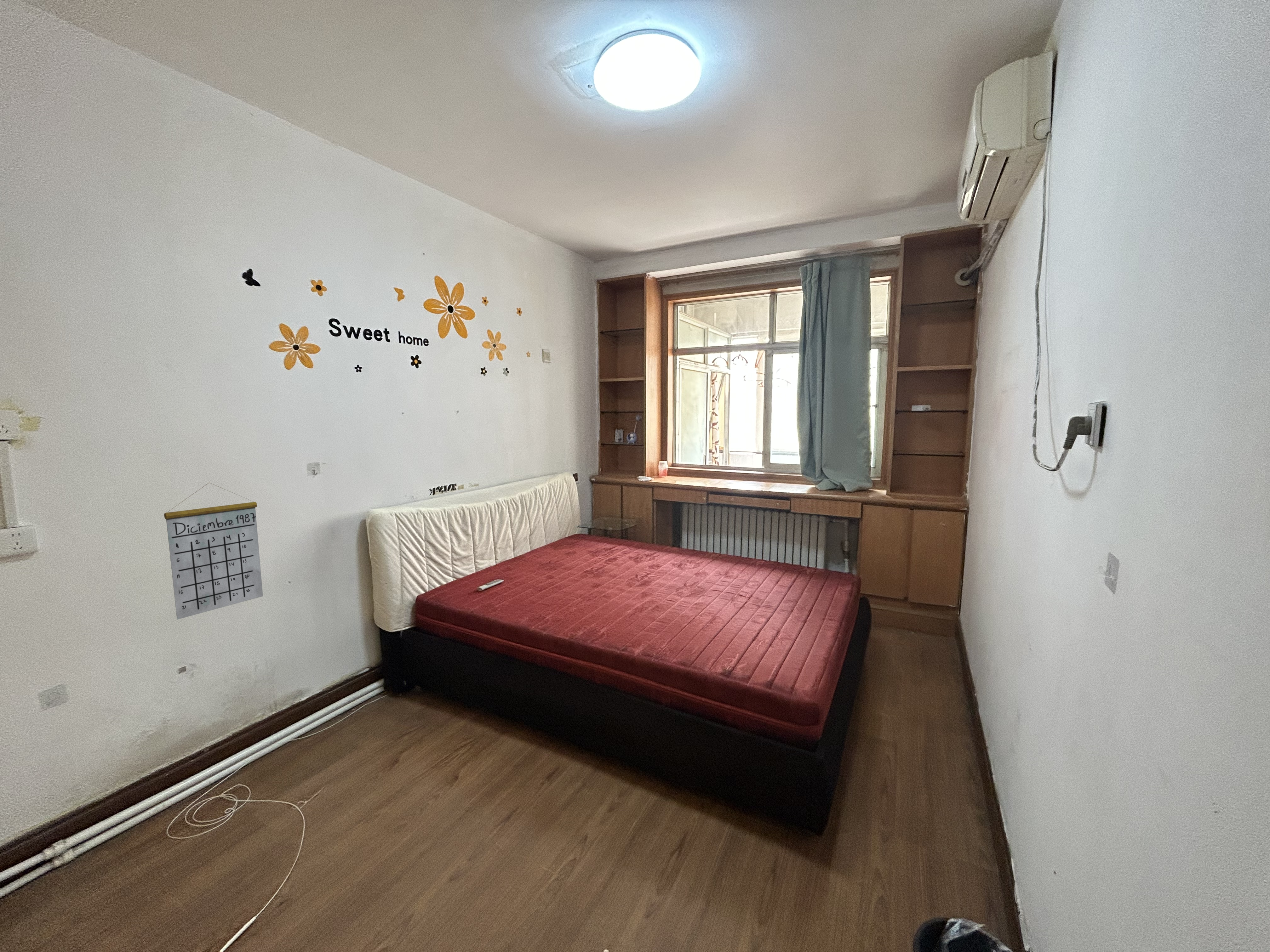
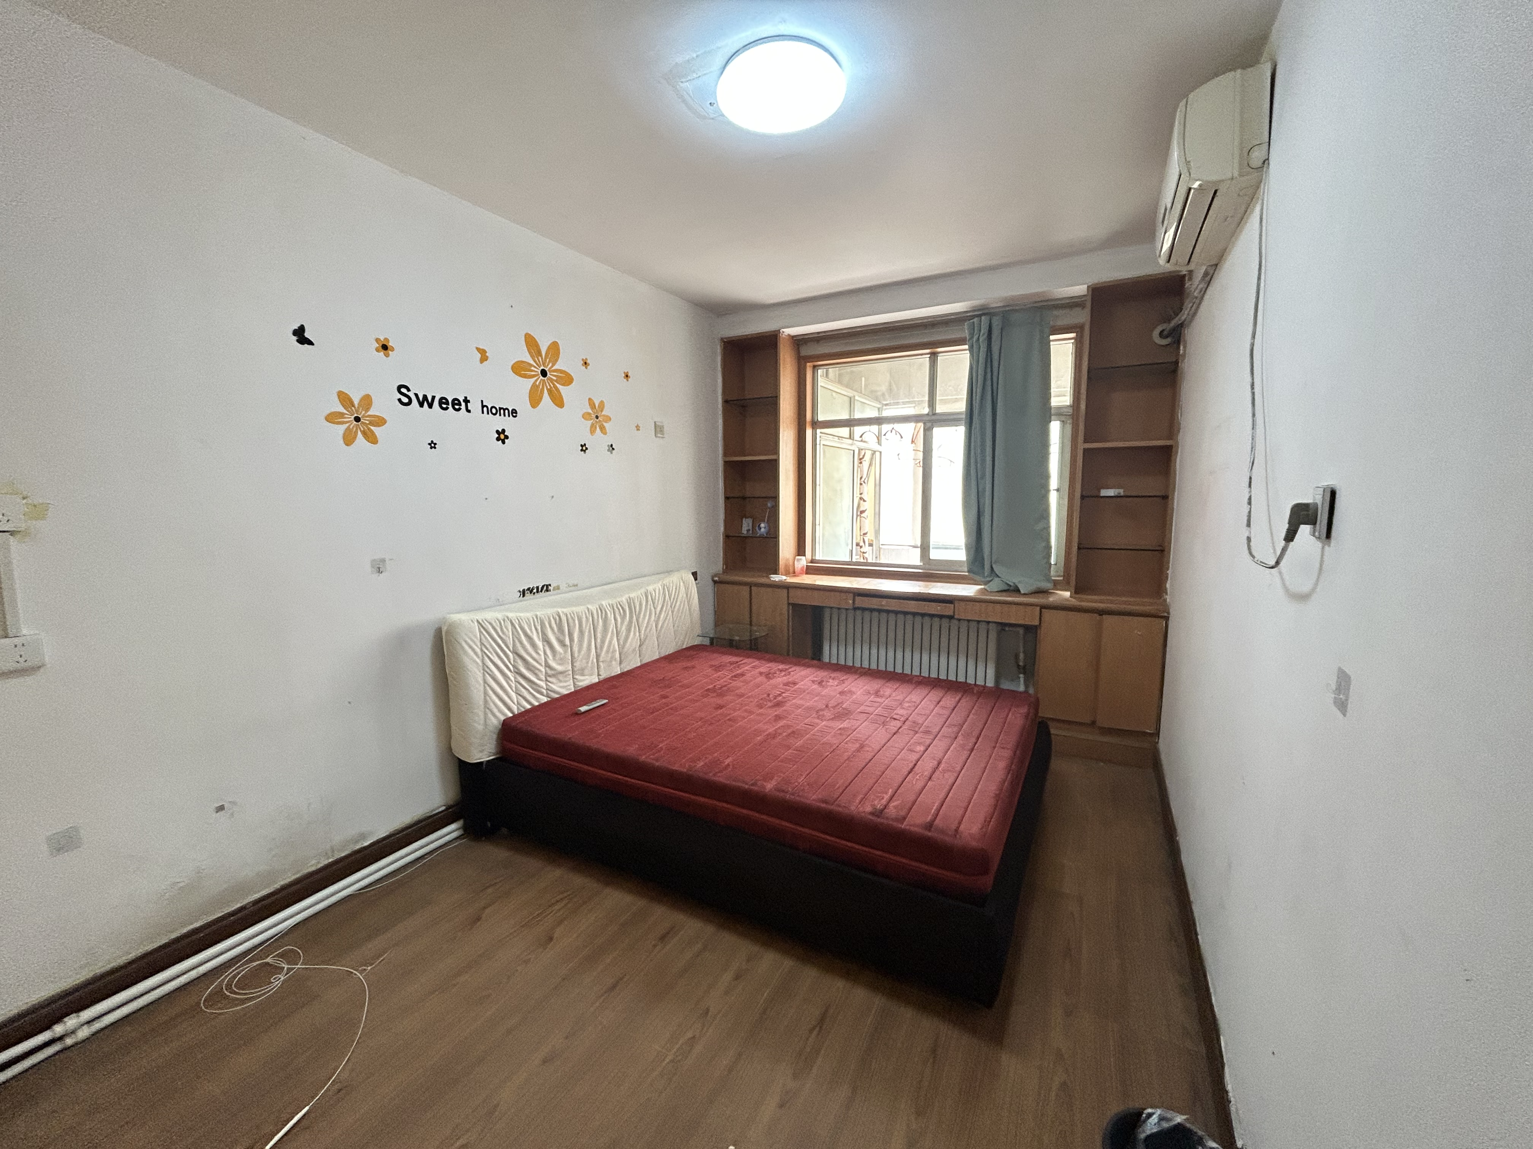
- calendar [164,482,263,620]
